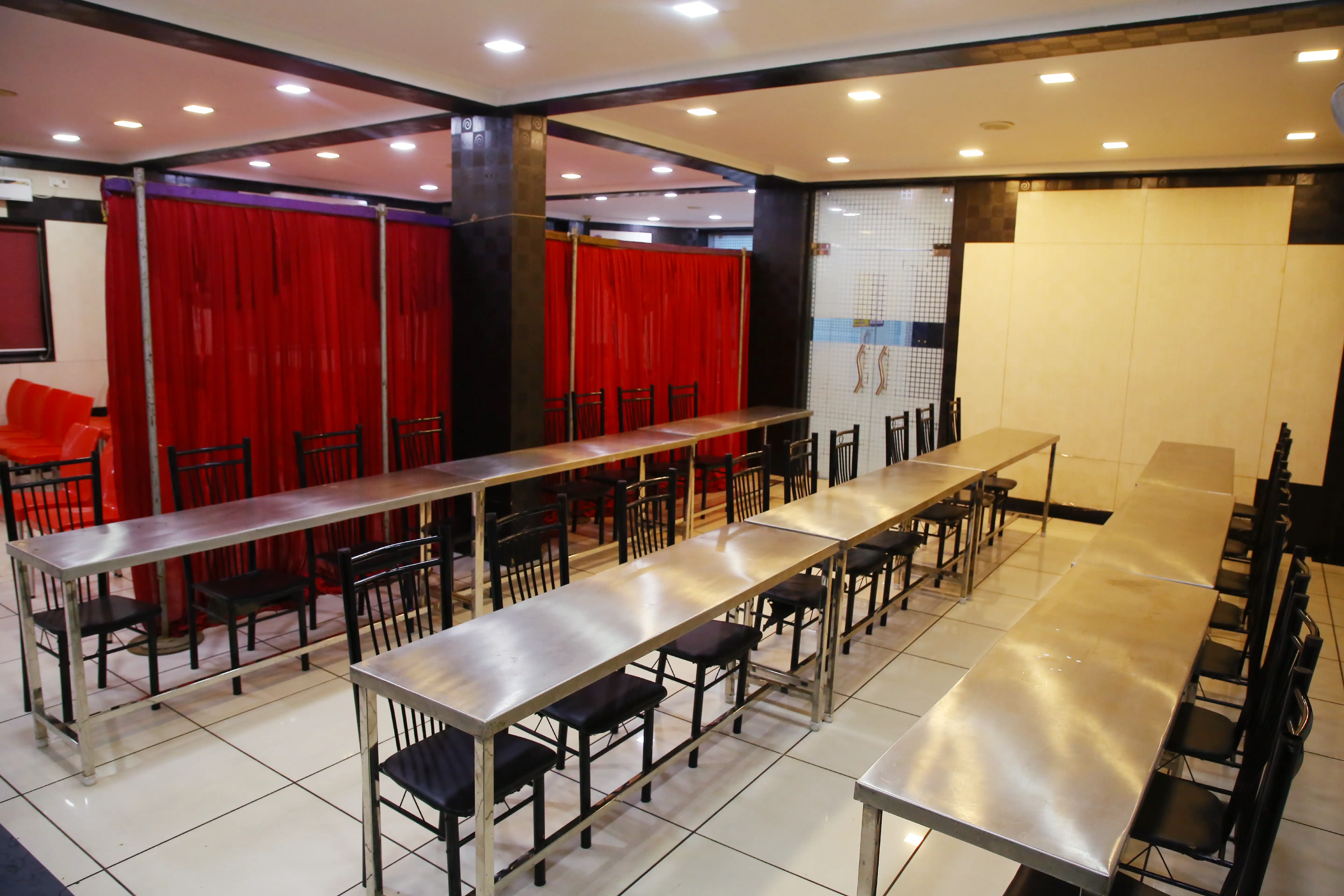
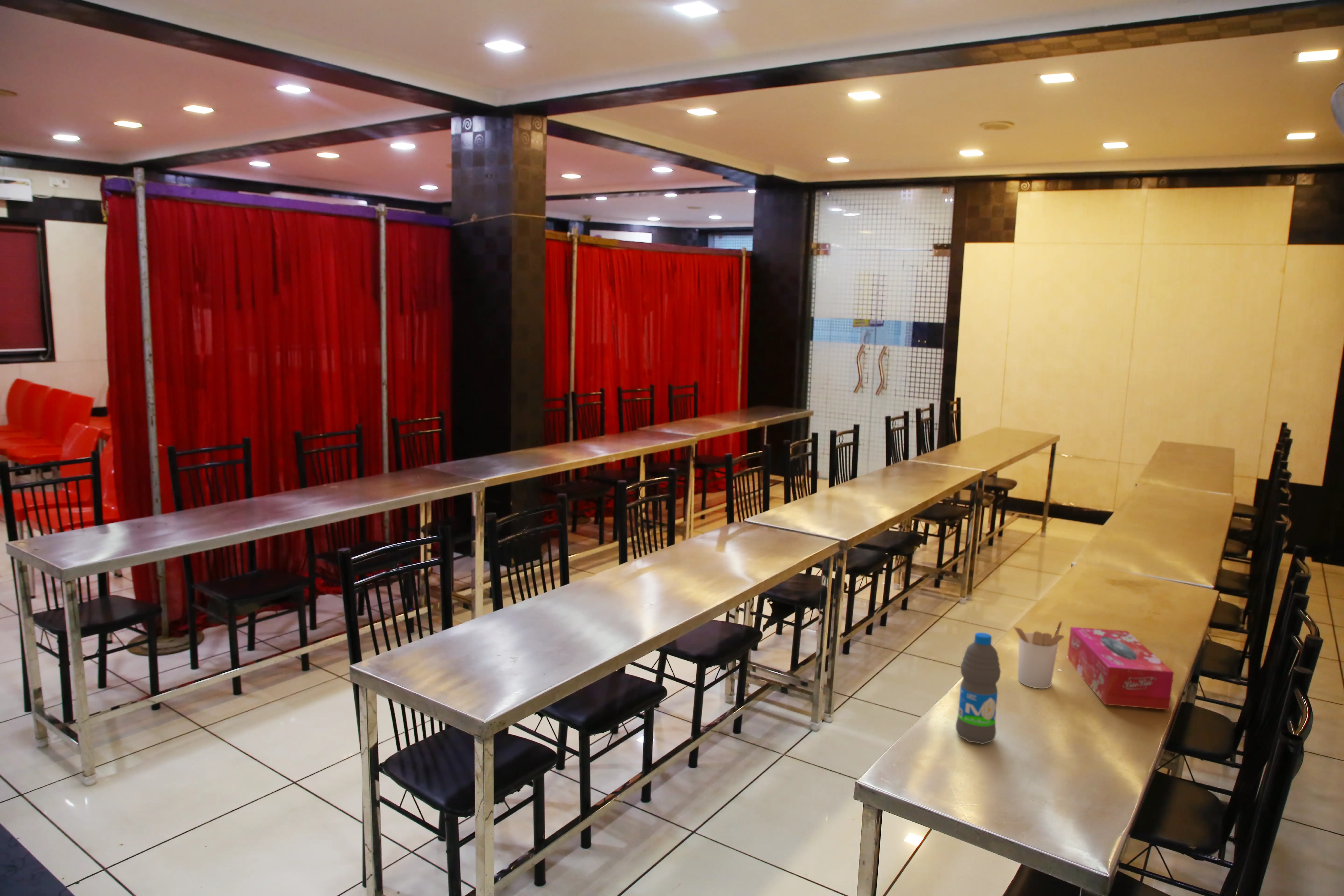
+ utensil holder [1013,620,1064,689]
+ water bottle [955,632,1001,744]
+ tissue box [1067,627,1174,710]
